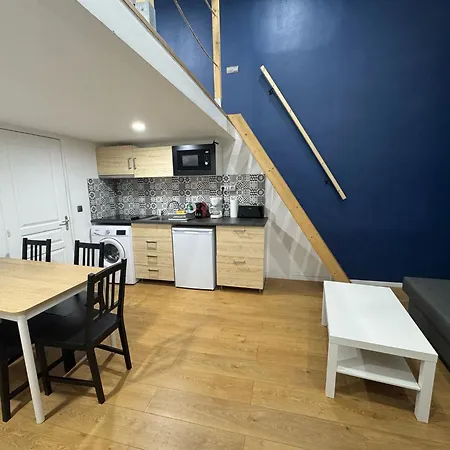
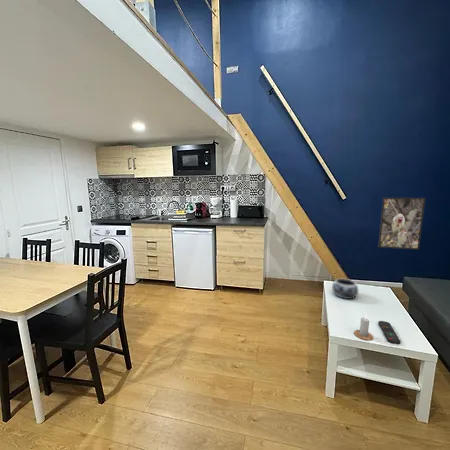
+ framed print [377,197,426,251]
+ remote control [378,320,402,345]
+ decorative bowl [331,278,359,300]
+ candle [353,314,374,341]
